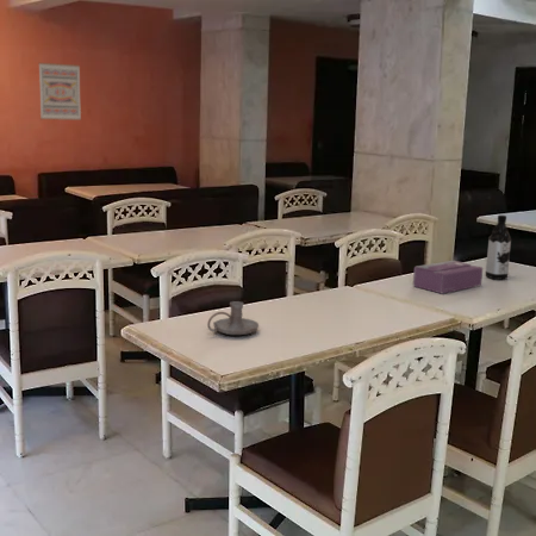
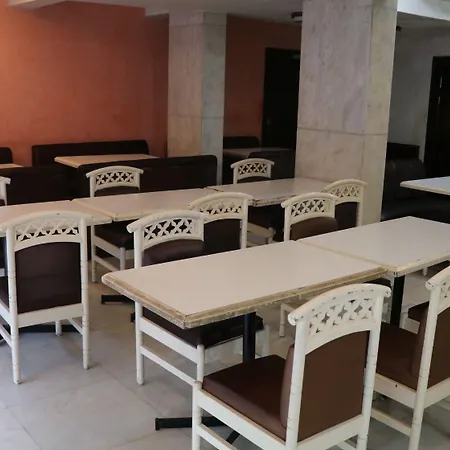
- wall art [38,62,82,121]
- candle holder [206,300,260,336]
- water bottle [485,214,512,281]
- tissue box [412,260,484,295]
